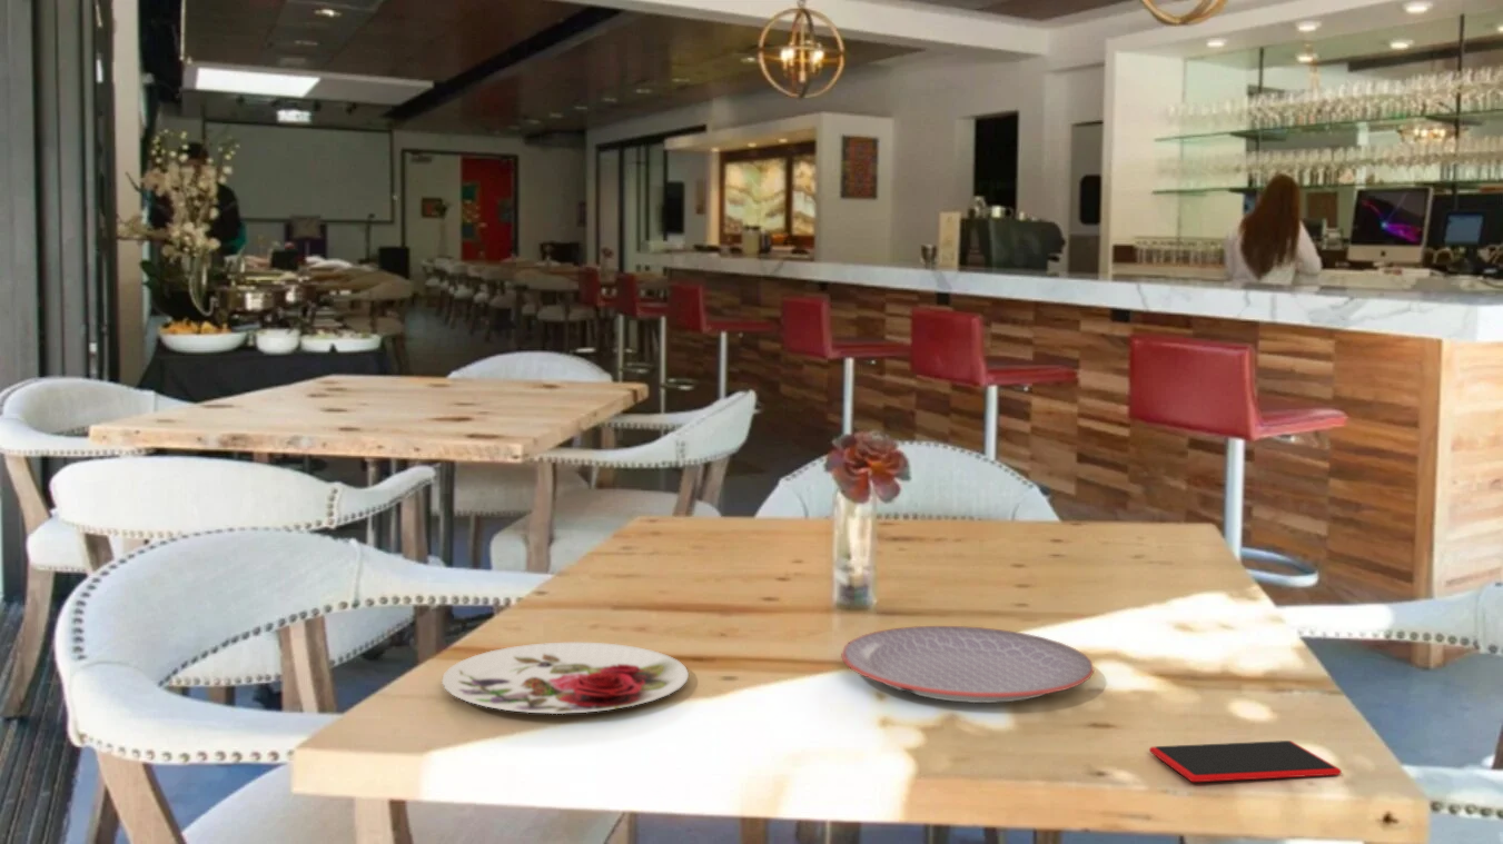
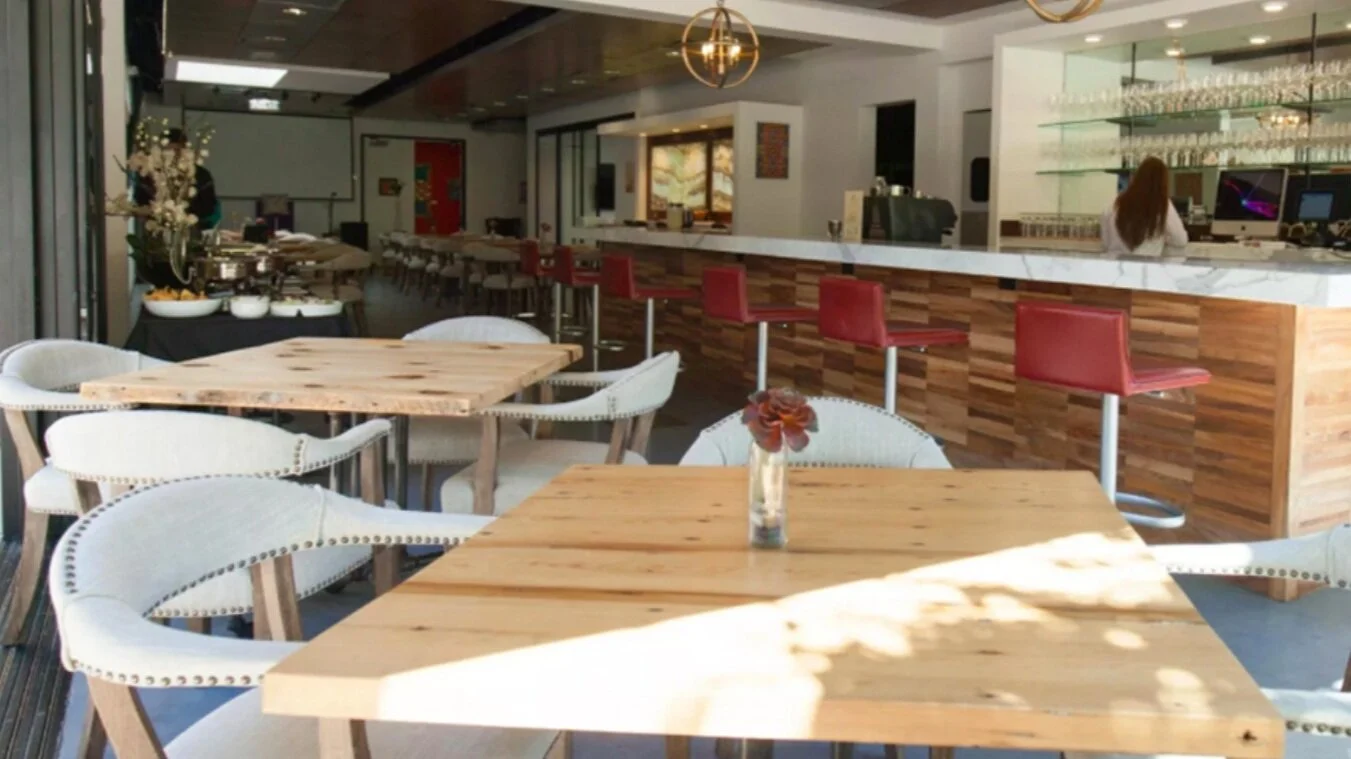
- smartphone [1148,739,1343,783]
- plate [840,625,1095,704]
- plate [441,642,690,715]
